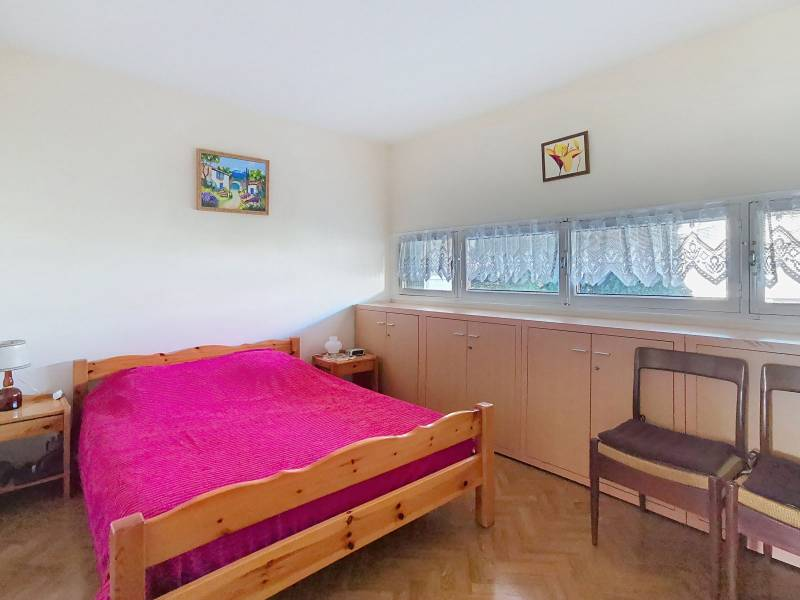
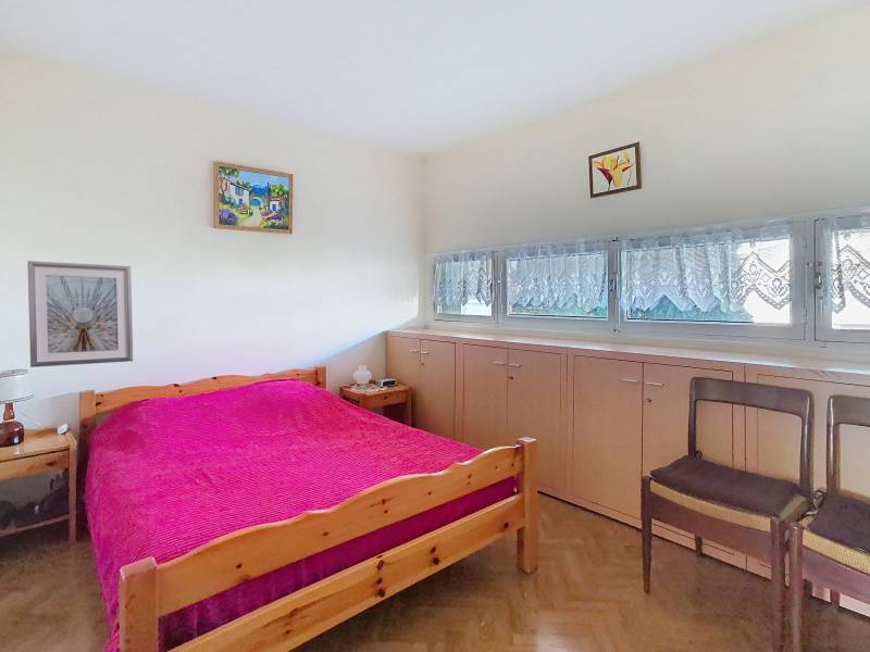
+ picture frame [27,260,134,368]
